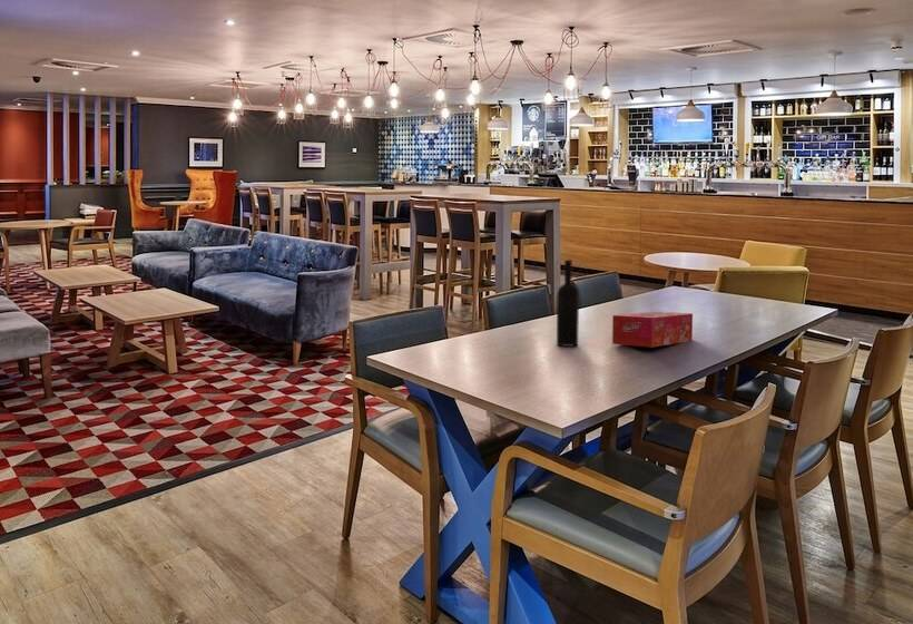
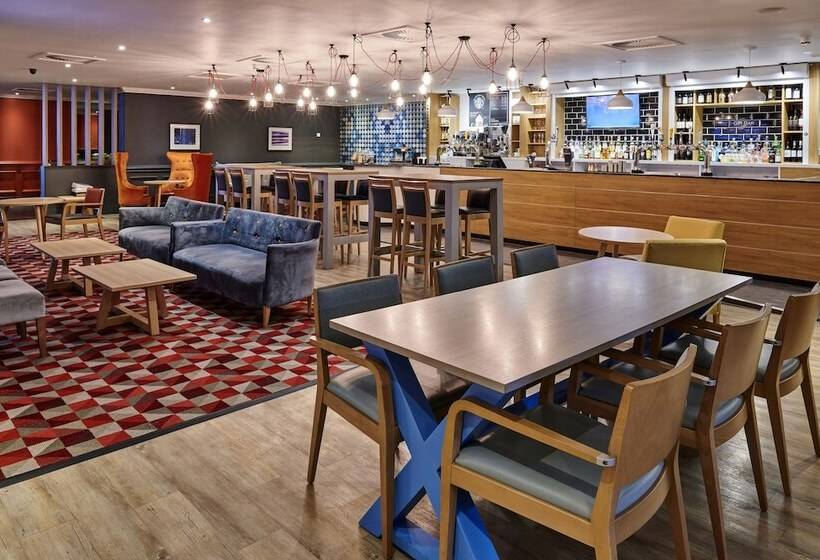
- wine bottle [556,259,580,348]
- tissue box [611,311,694,349]
